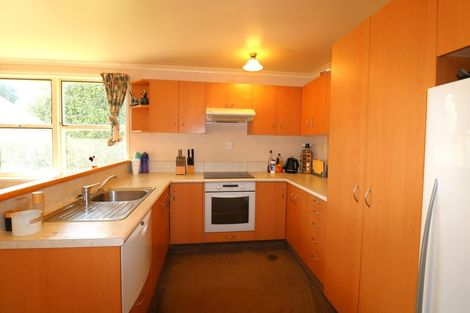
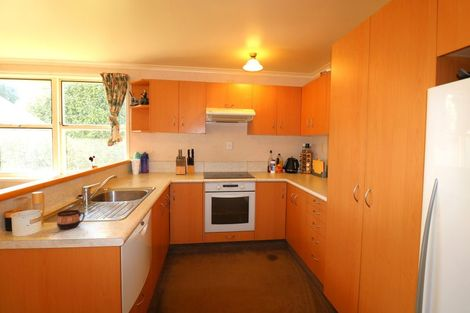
+ cup [56,209,86,230]
